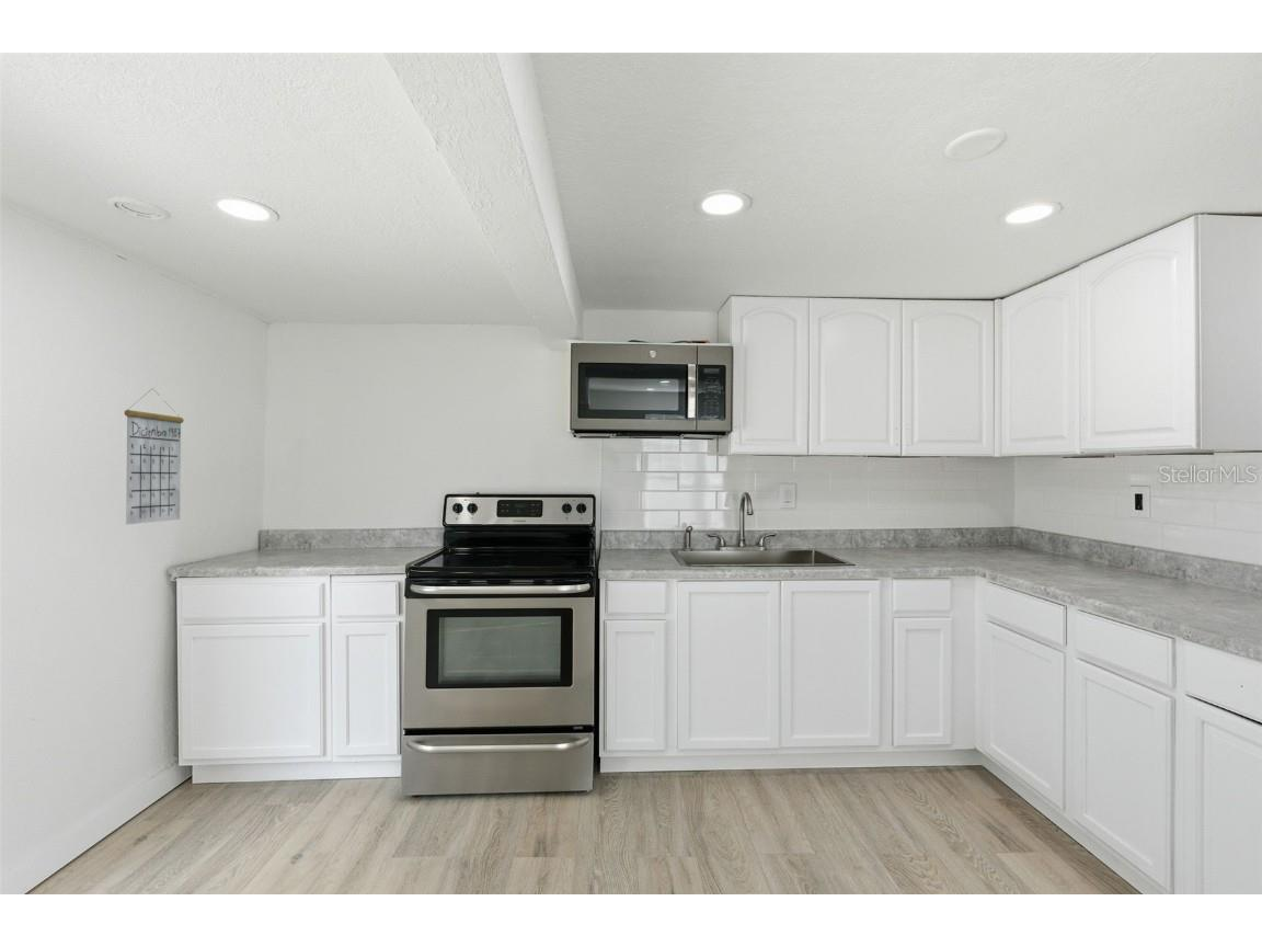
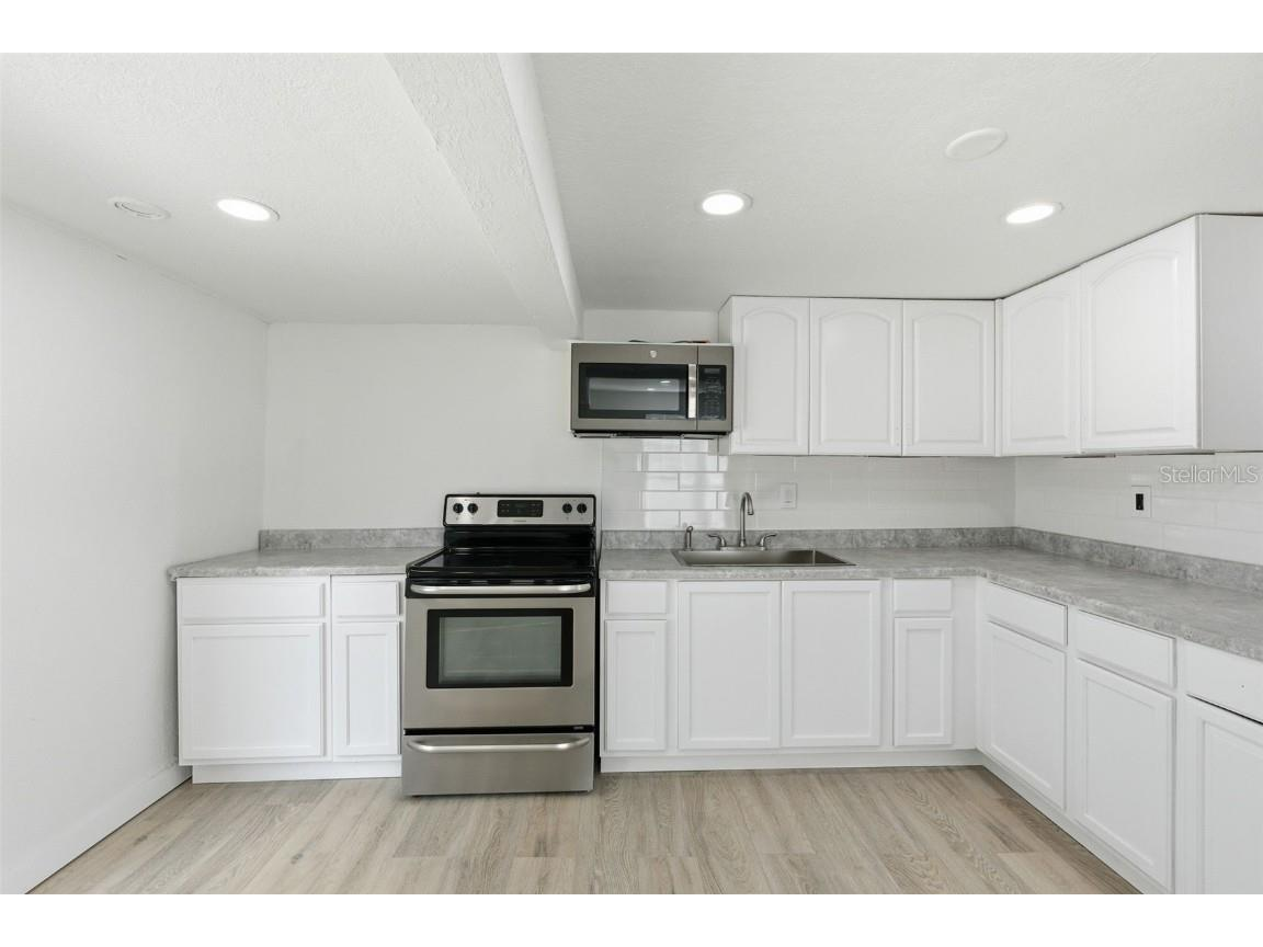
- calendar [123,387,185,525]
